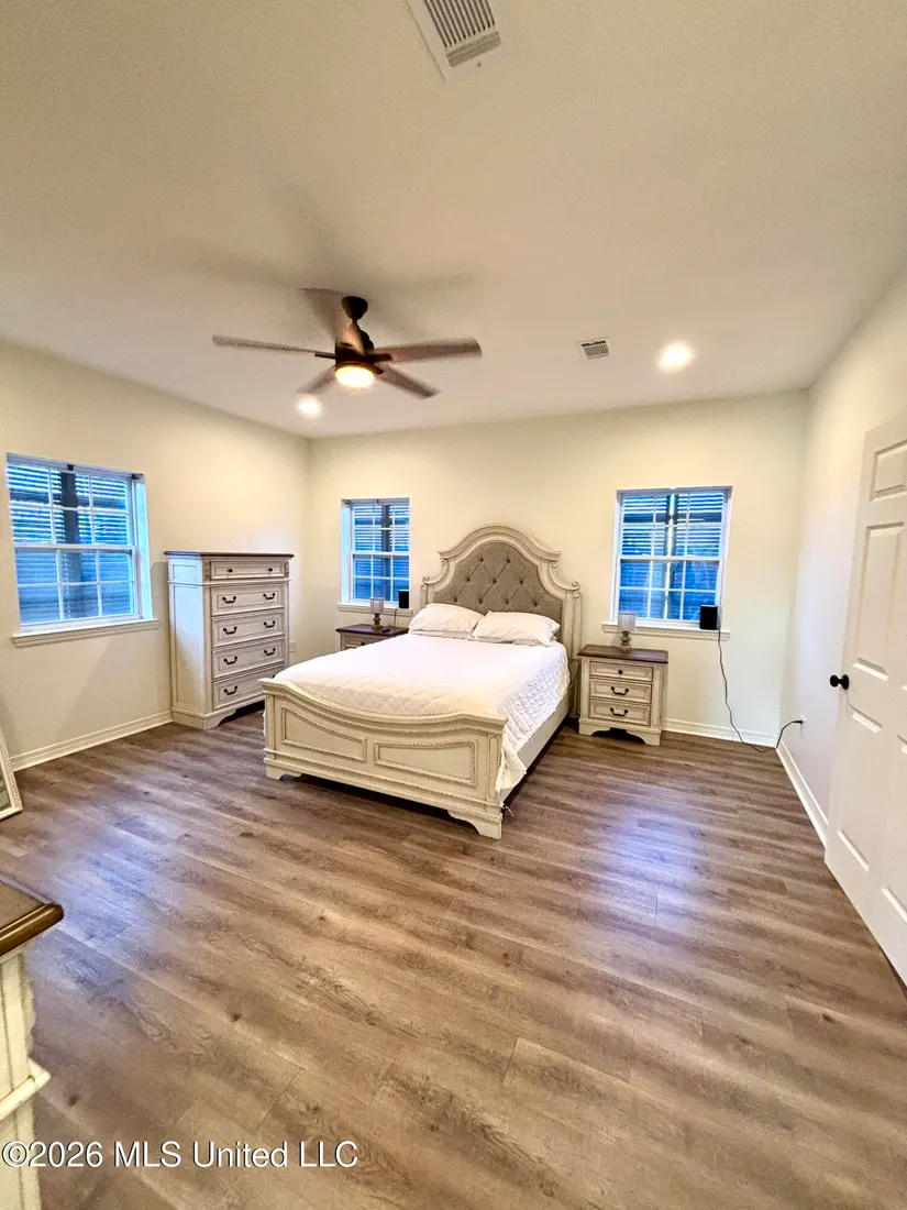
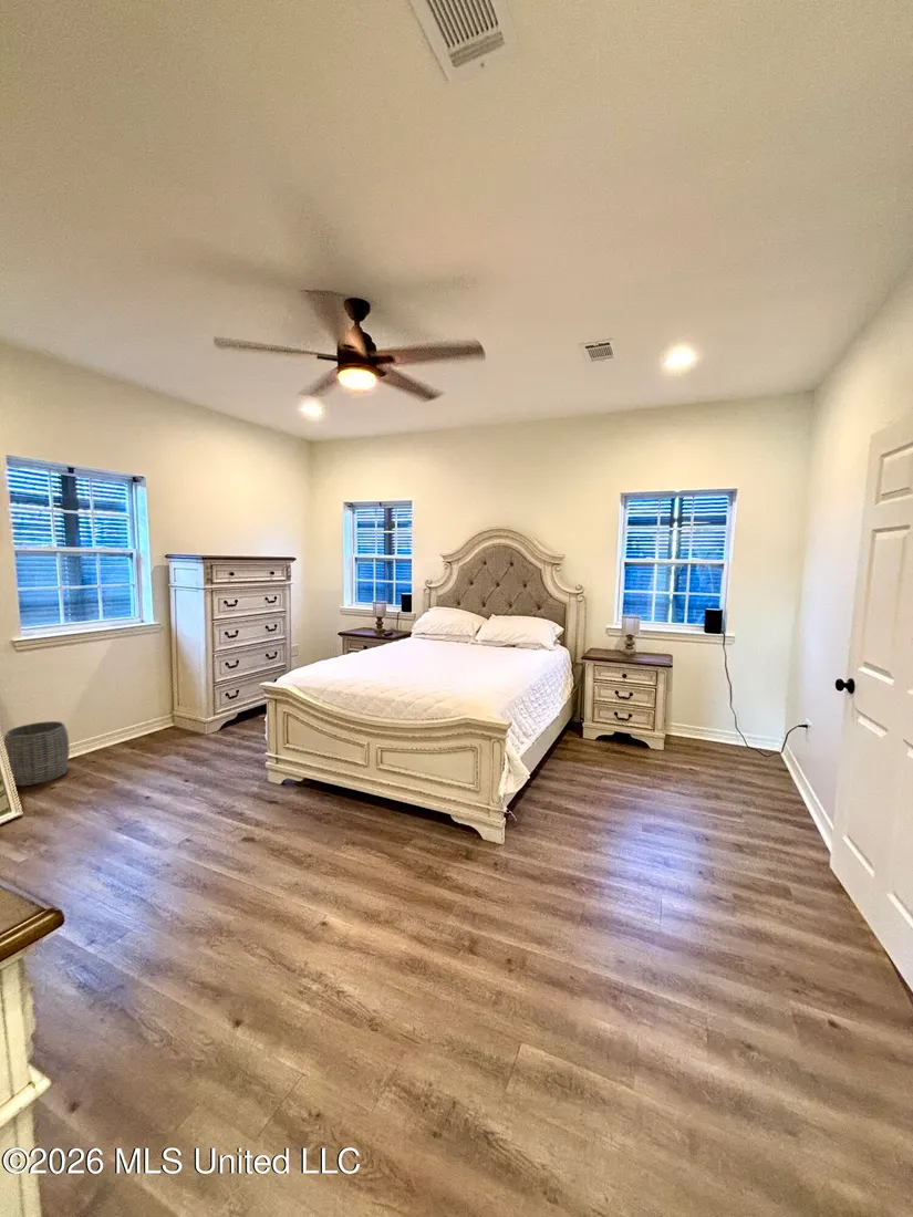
+ woven basket [2,720,71,787]
